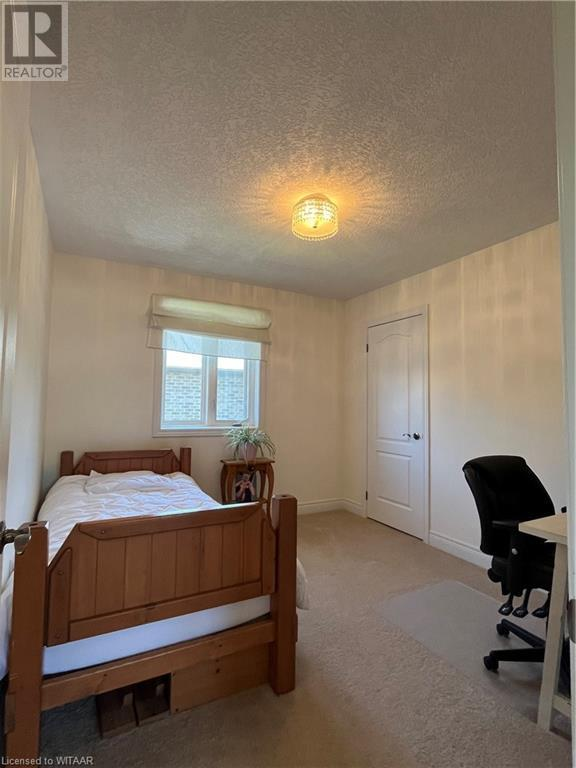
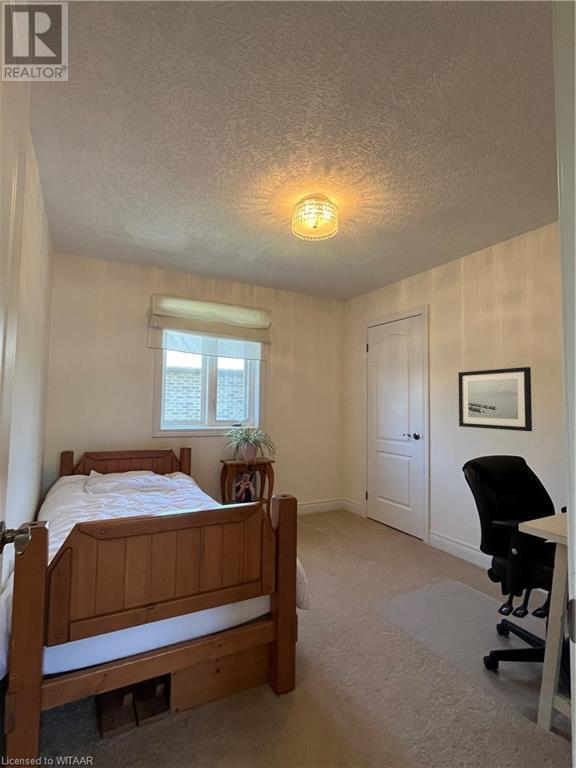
+ wall art [458,366,533,432]
